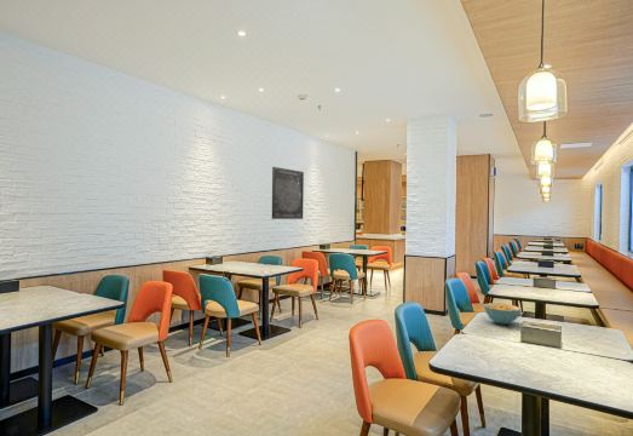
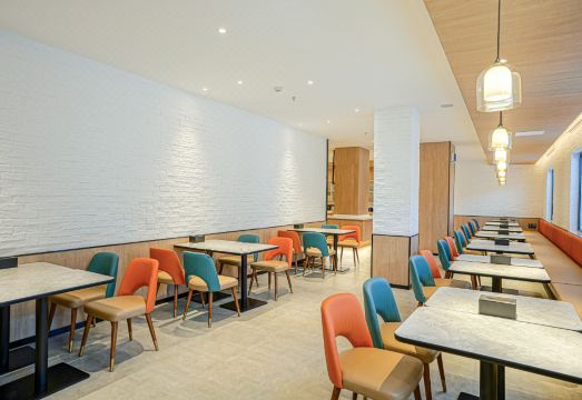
- cereal bowl [483,302,522,326]
- wall art [271,166,305,220]
